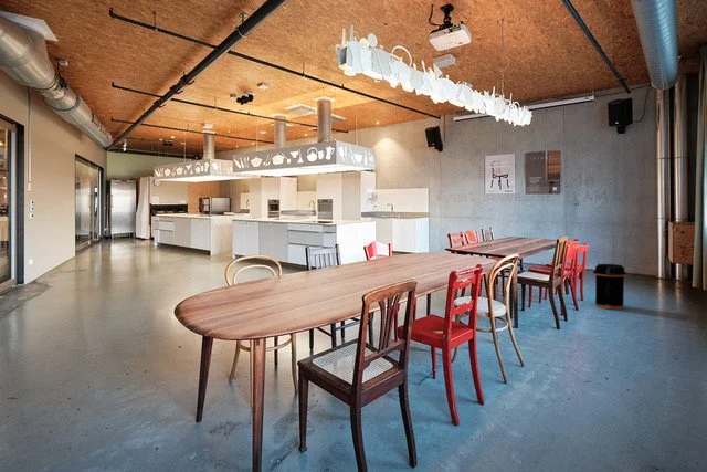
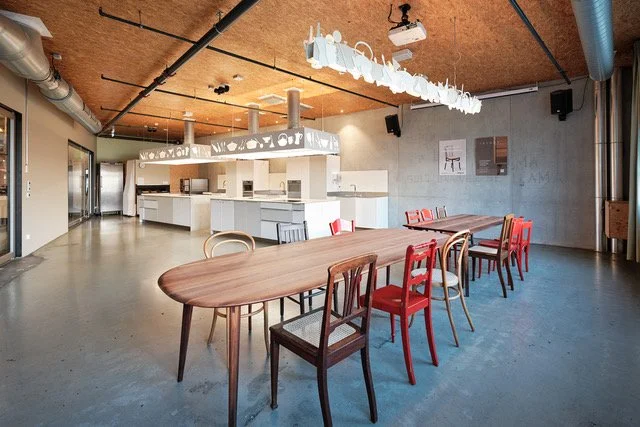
- trash can [592,263,627,311]
